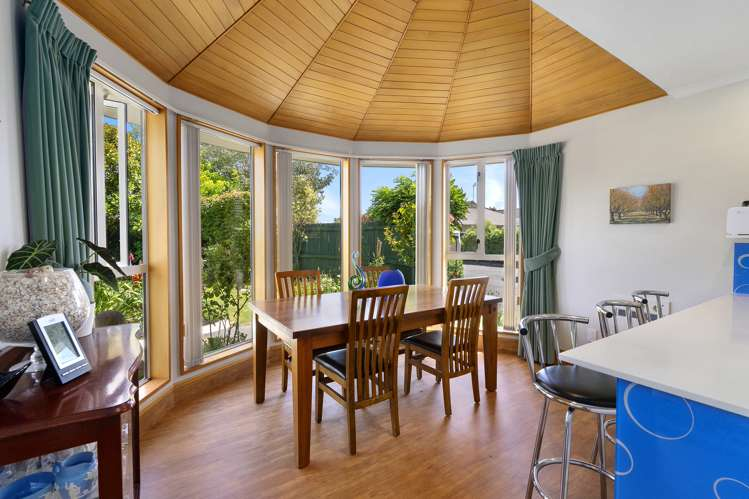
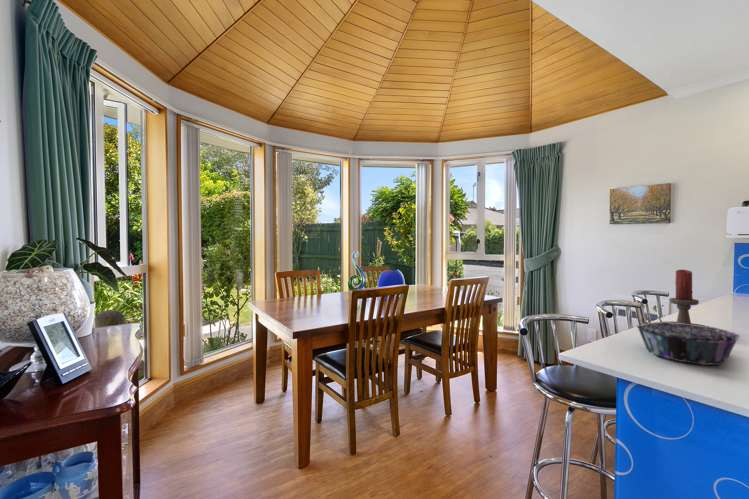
+ decorative bowl [636,321,741,366]
+ candle holder [640,269,710,327]
